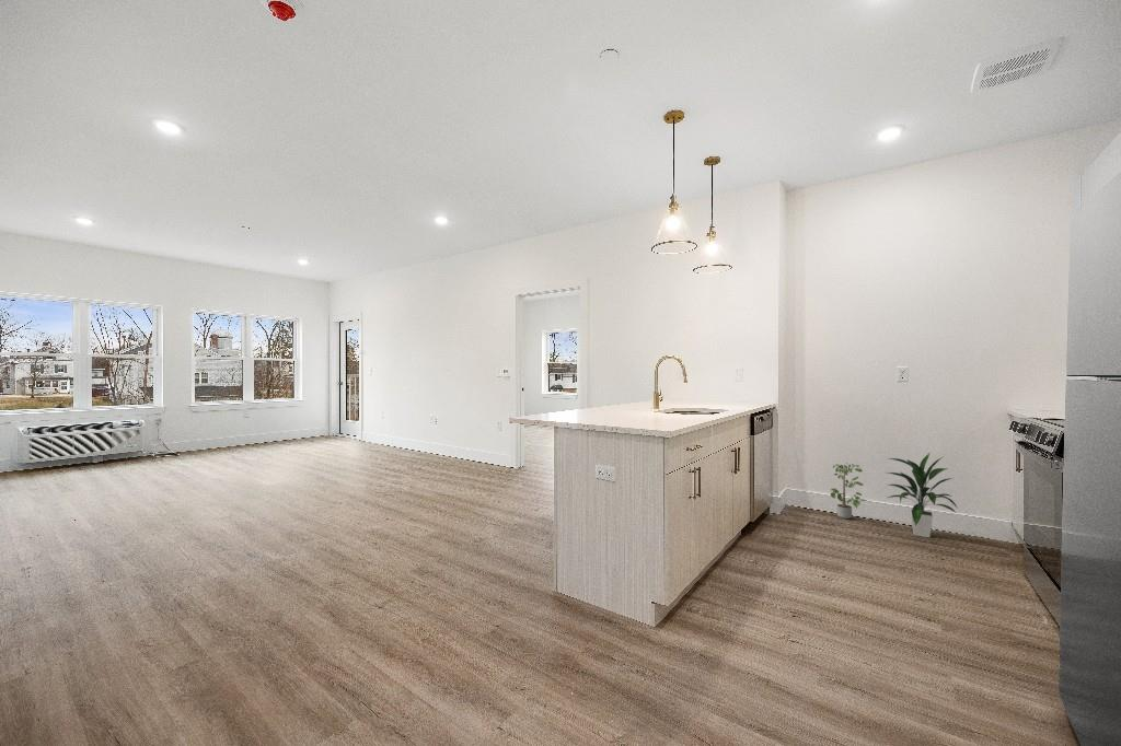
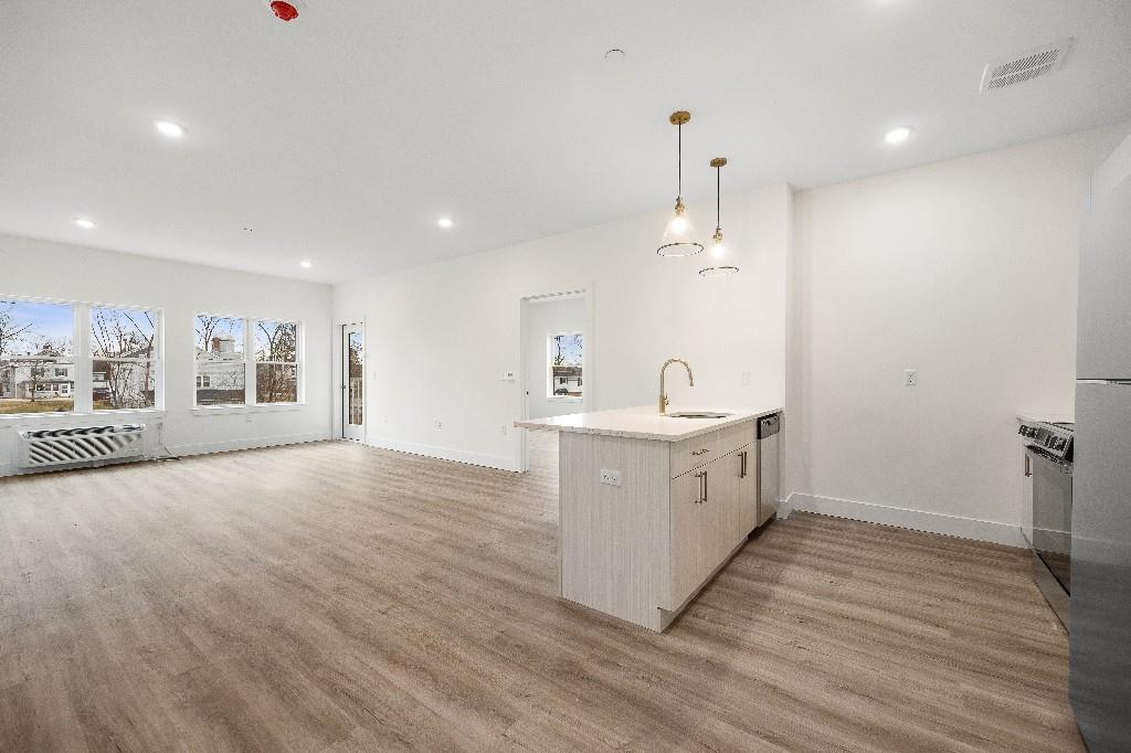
- indoor plant [886,452,959,538]
- potted plant [830,462,868,520]
